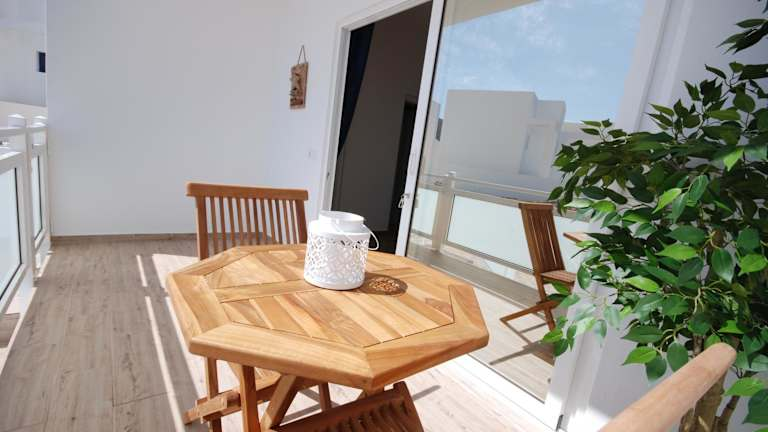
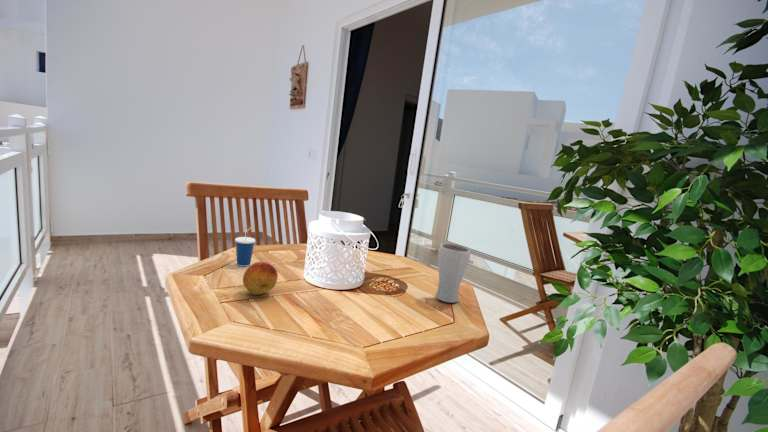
+ cup [234,226,256,267]
+ fruit [242,261,279,296]
+ drinking glass [434,242,472,304]
